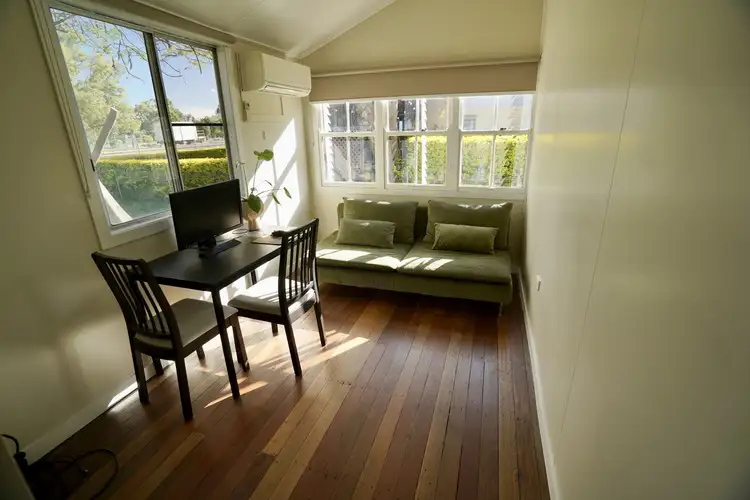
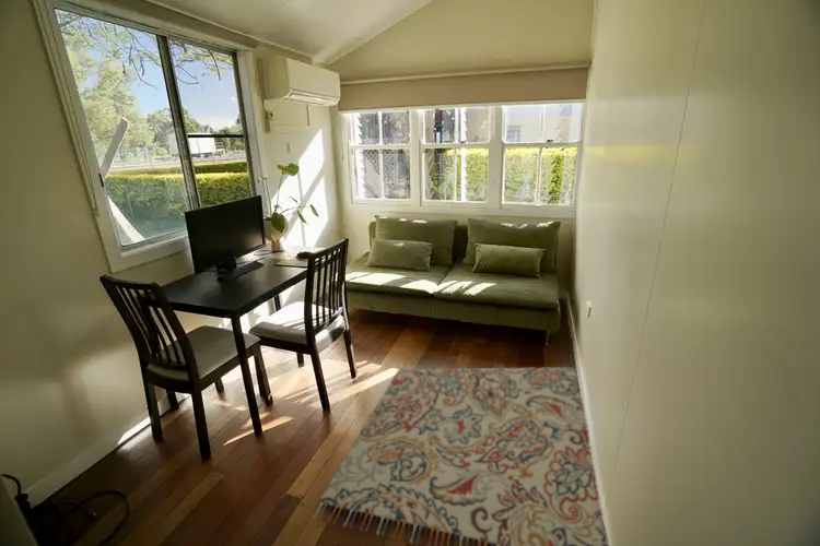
+ rug [312,366,610,546]
